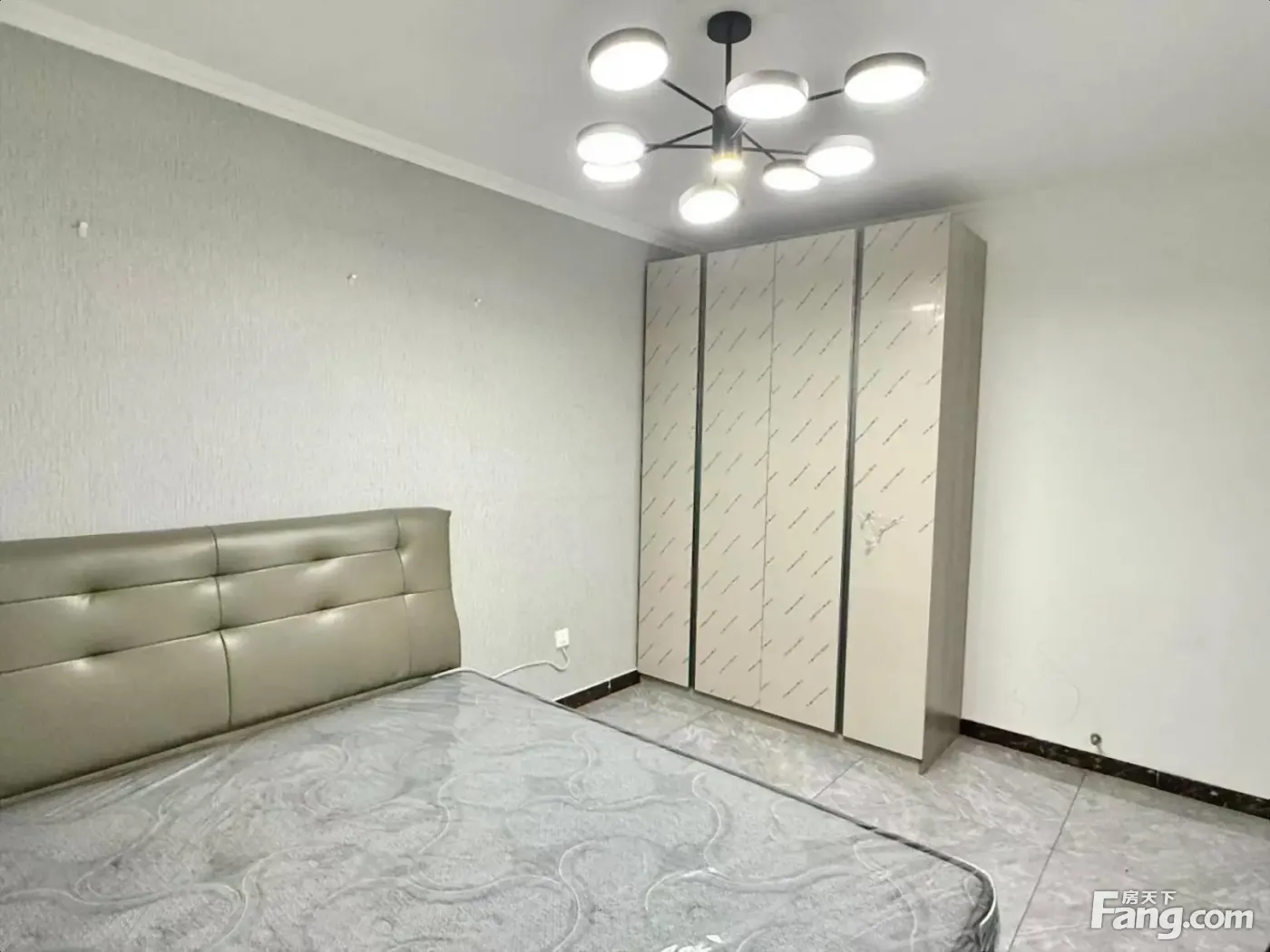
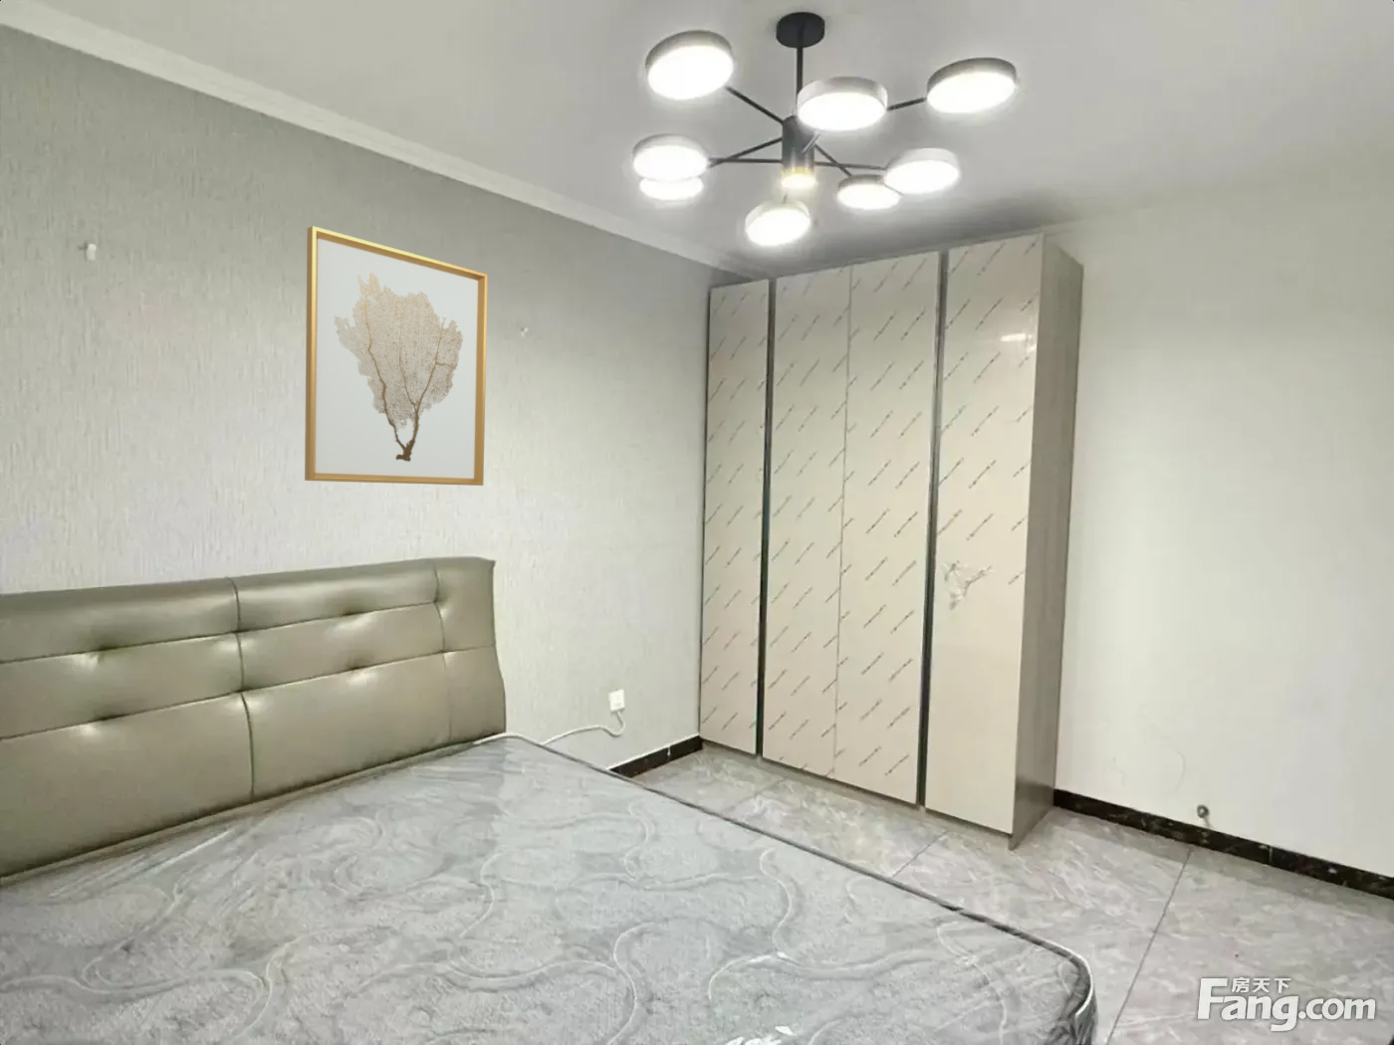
+ wall art [304,225,488,486]
